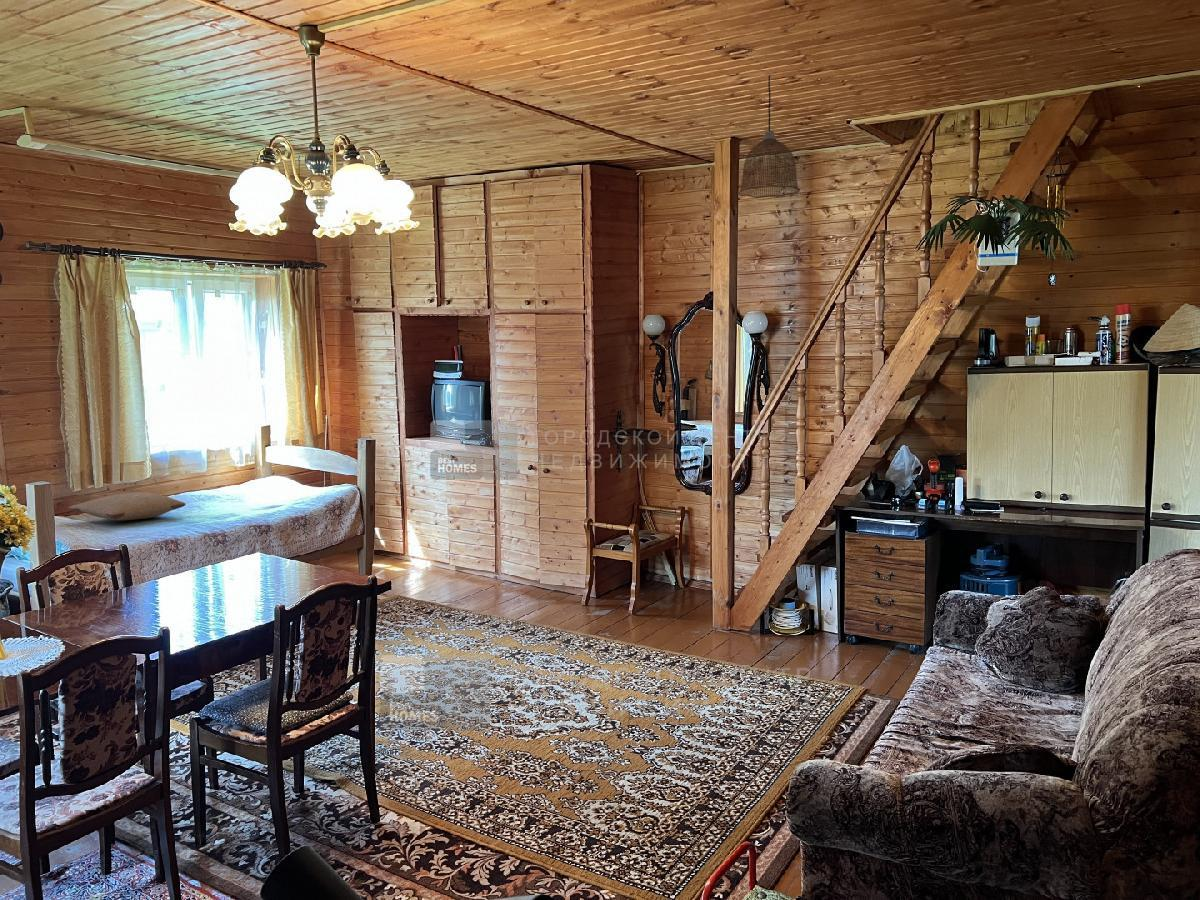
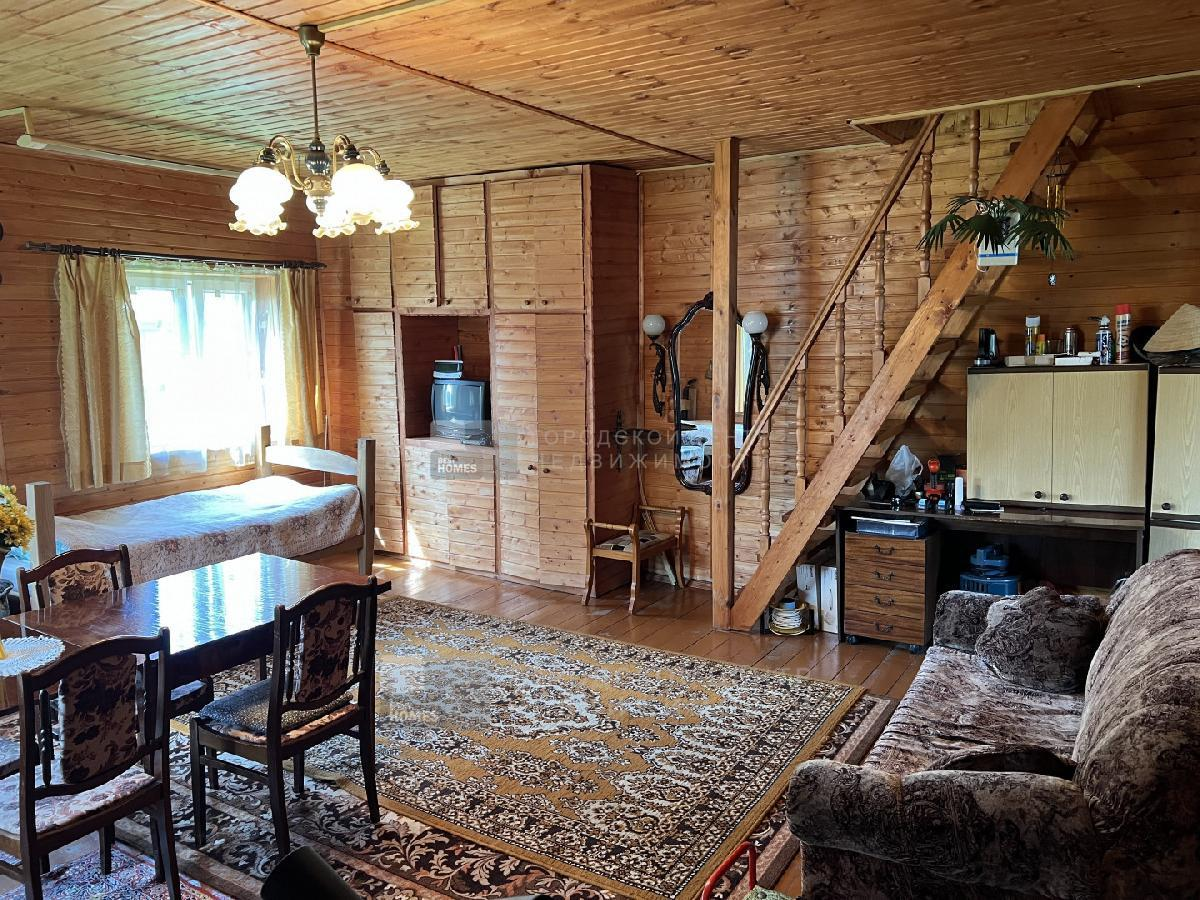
- pillow [67,491,187,521]
- pendant lamp [737,74,801,199]
